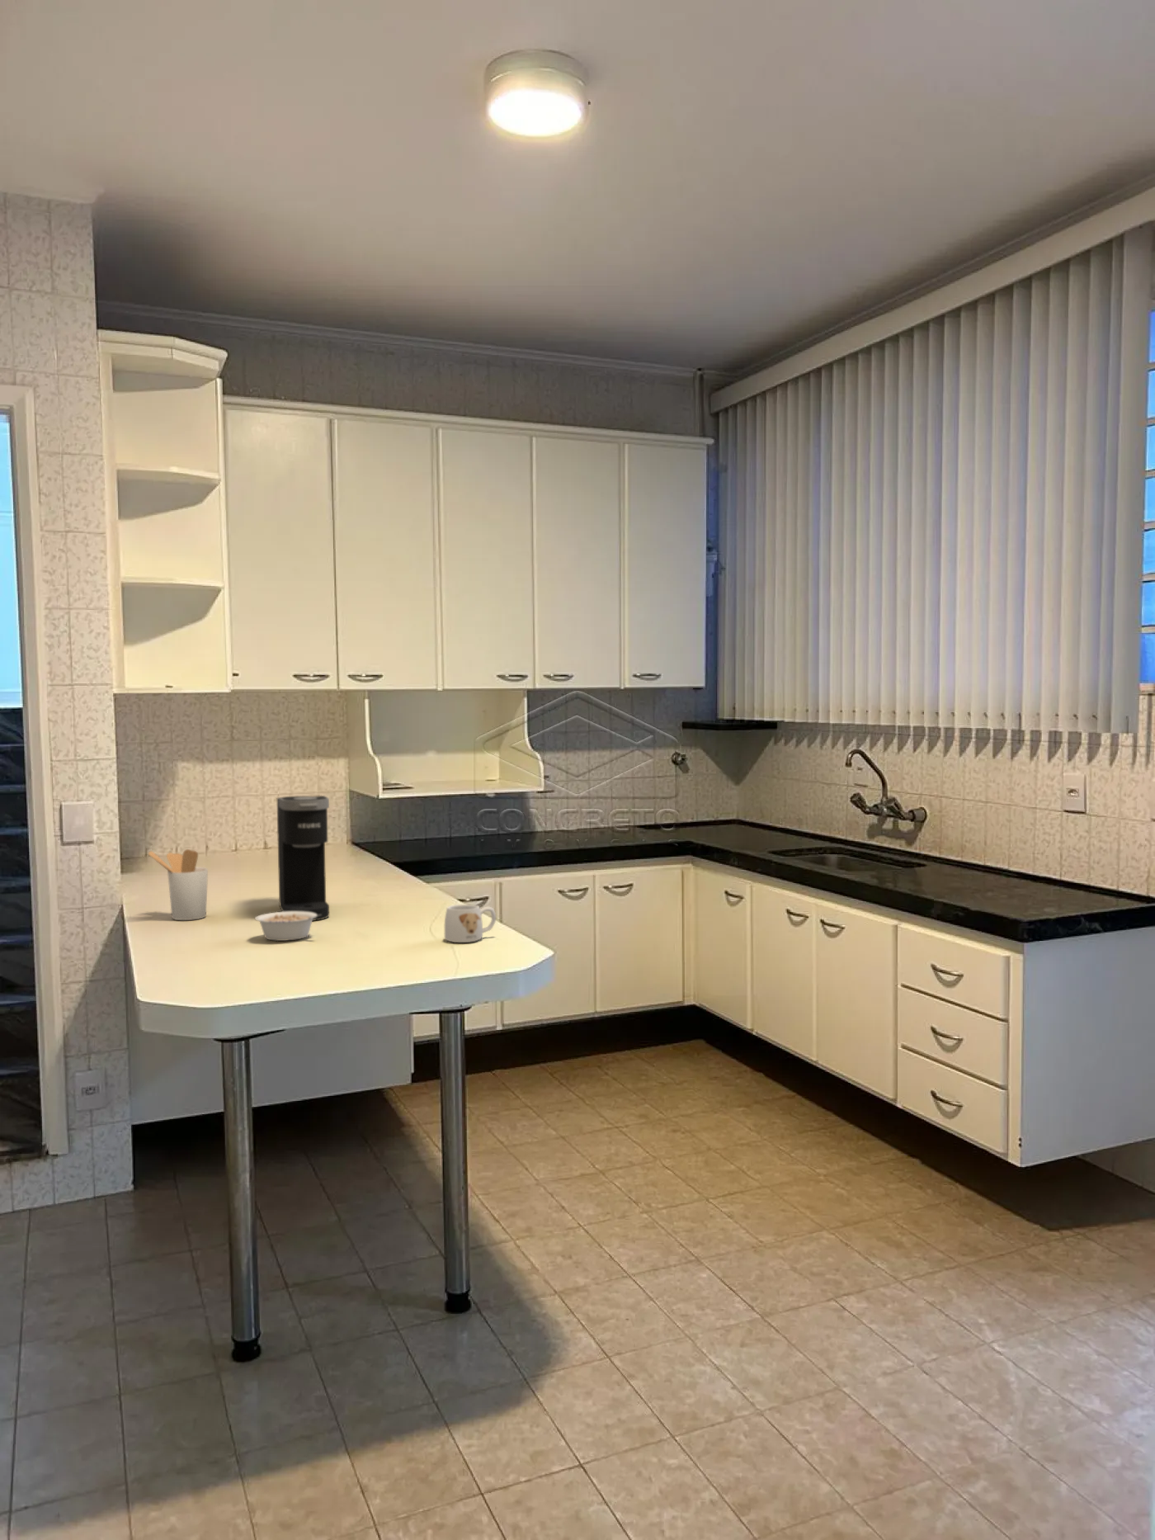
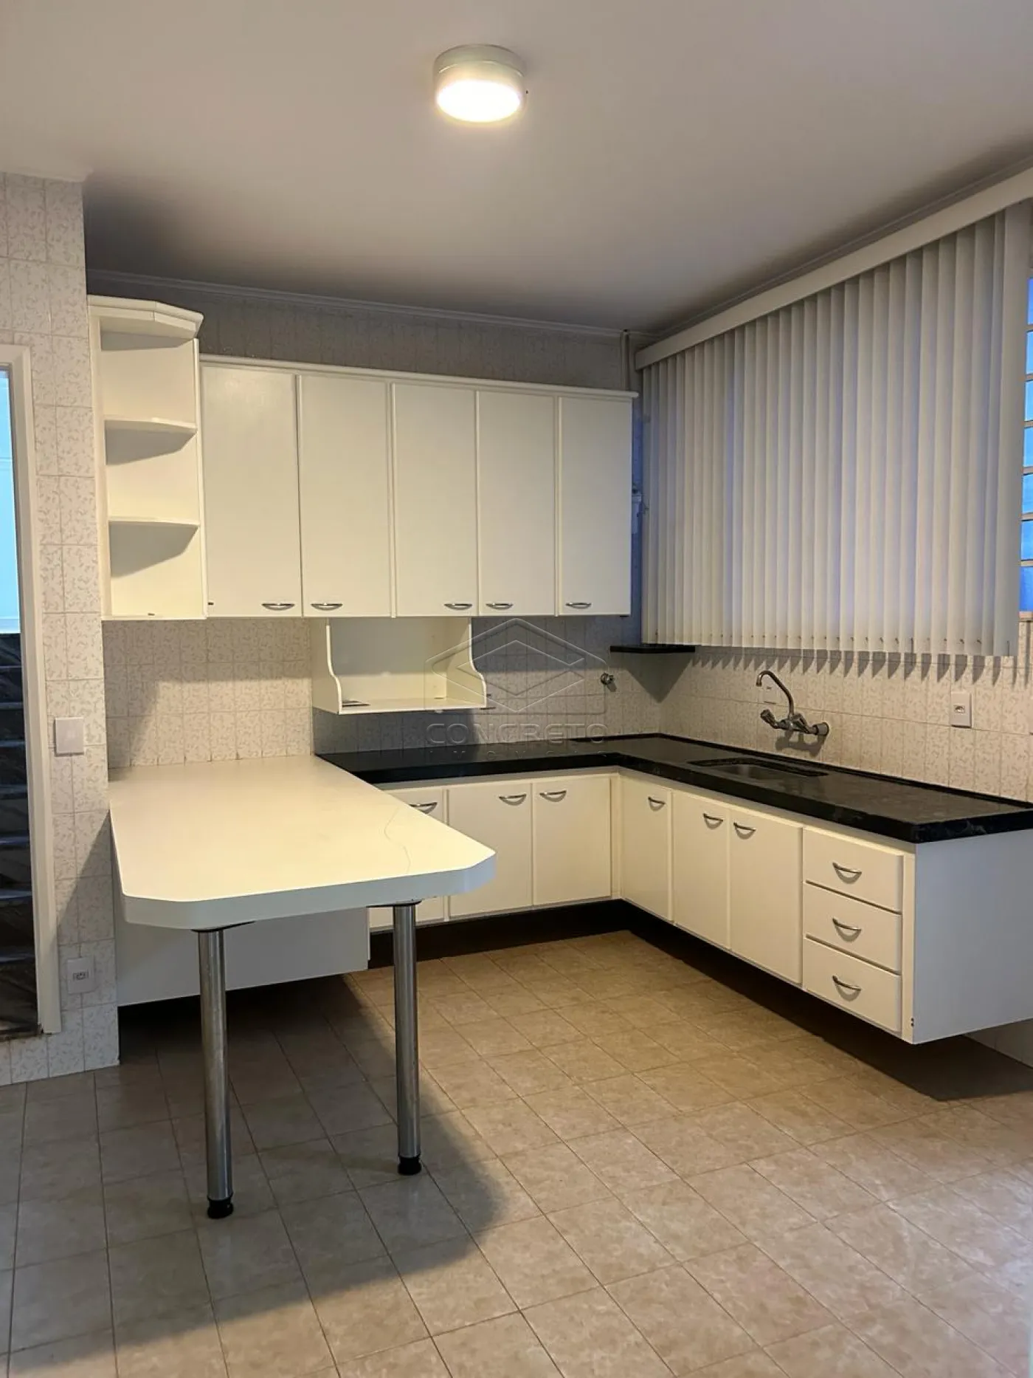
- utensil holder [148,848,209,921]
- mug [444,904,496,943]
- legume [254,911,319,942]
- coffee maker [277,795,330,922]
